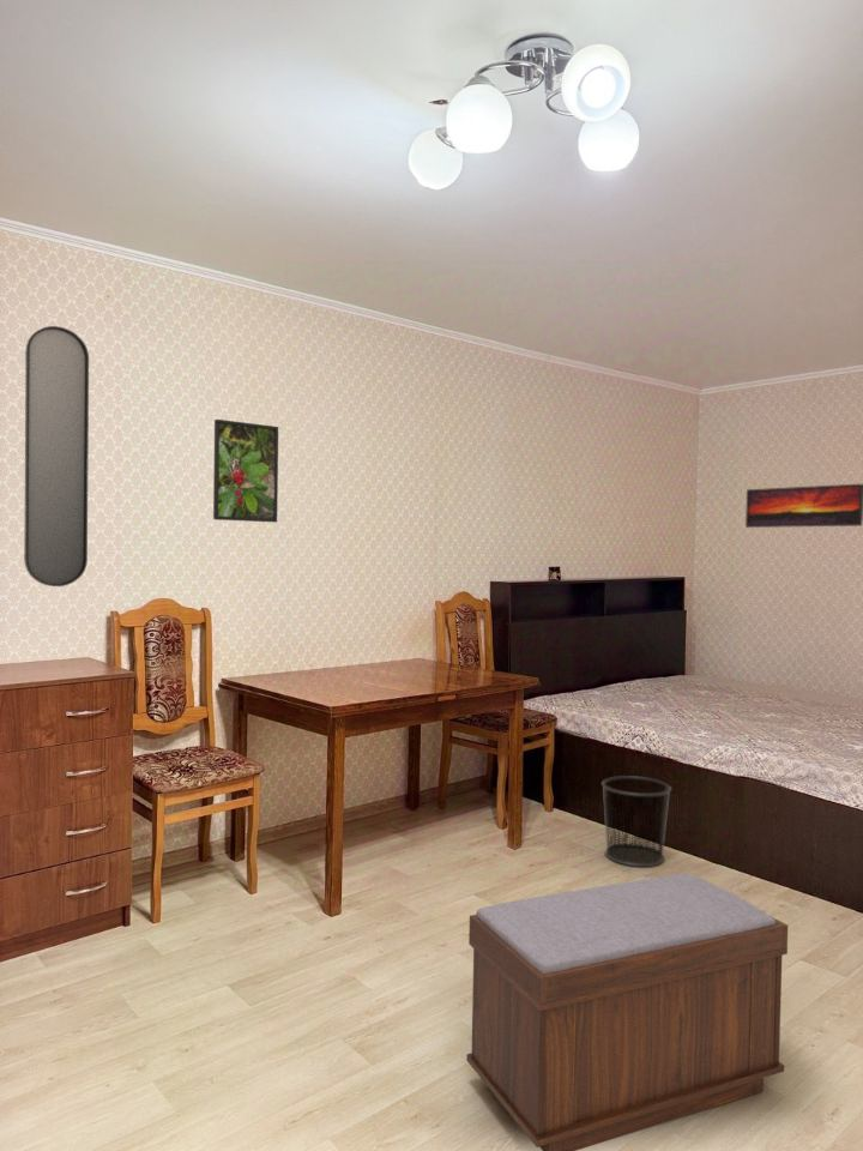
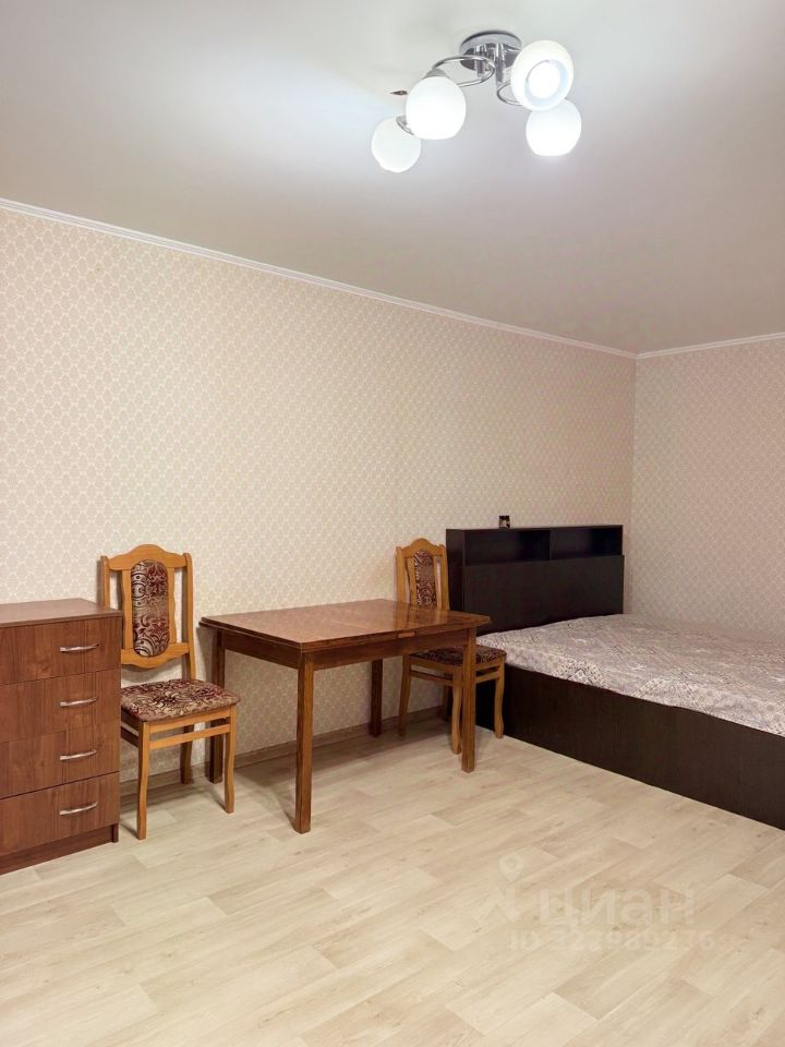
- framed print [212,418,279,524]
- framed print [744,483,863,529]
- bench [465,873,789,1151]
- waste bin [601,775,672,868]
- home mirror [23,325,90,587]
